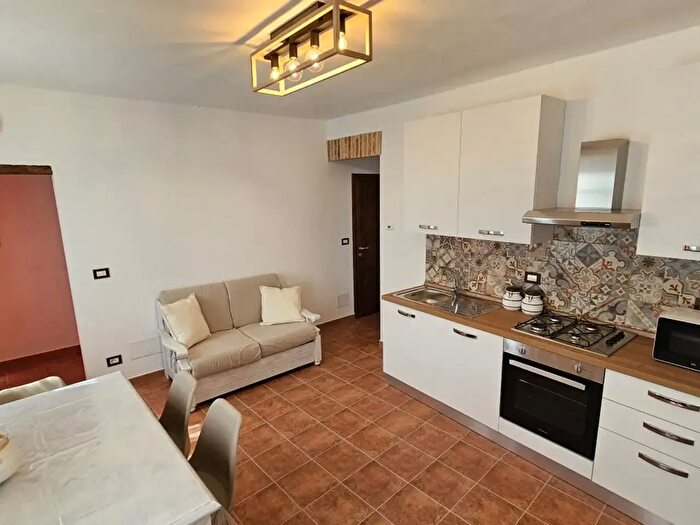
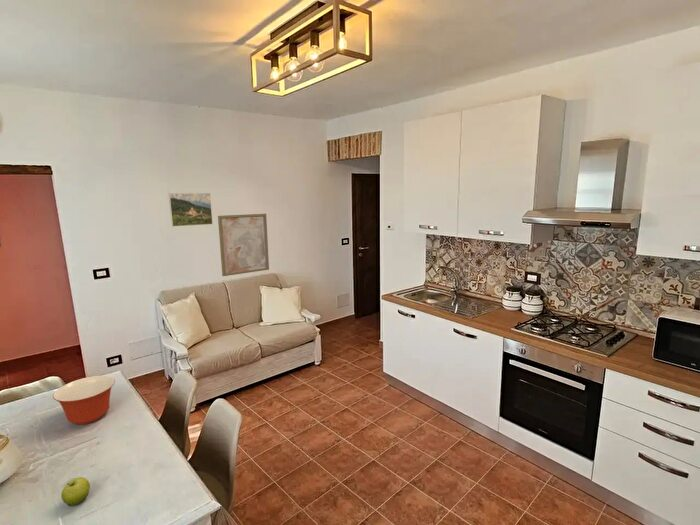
+ wall art [217,213,270,277]
+ fruit [60,476,91,507]
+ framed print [168,192,214,228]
+ mixing bowl [52,375,116,425]
